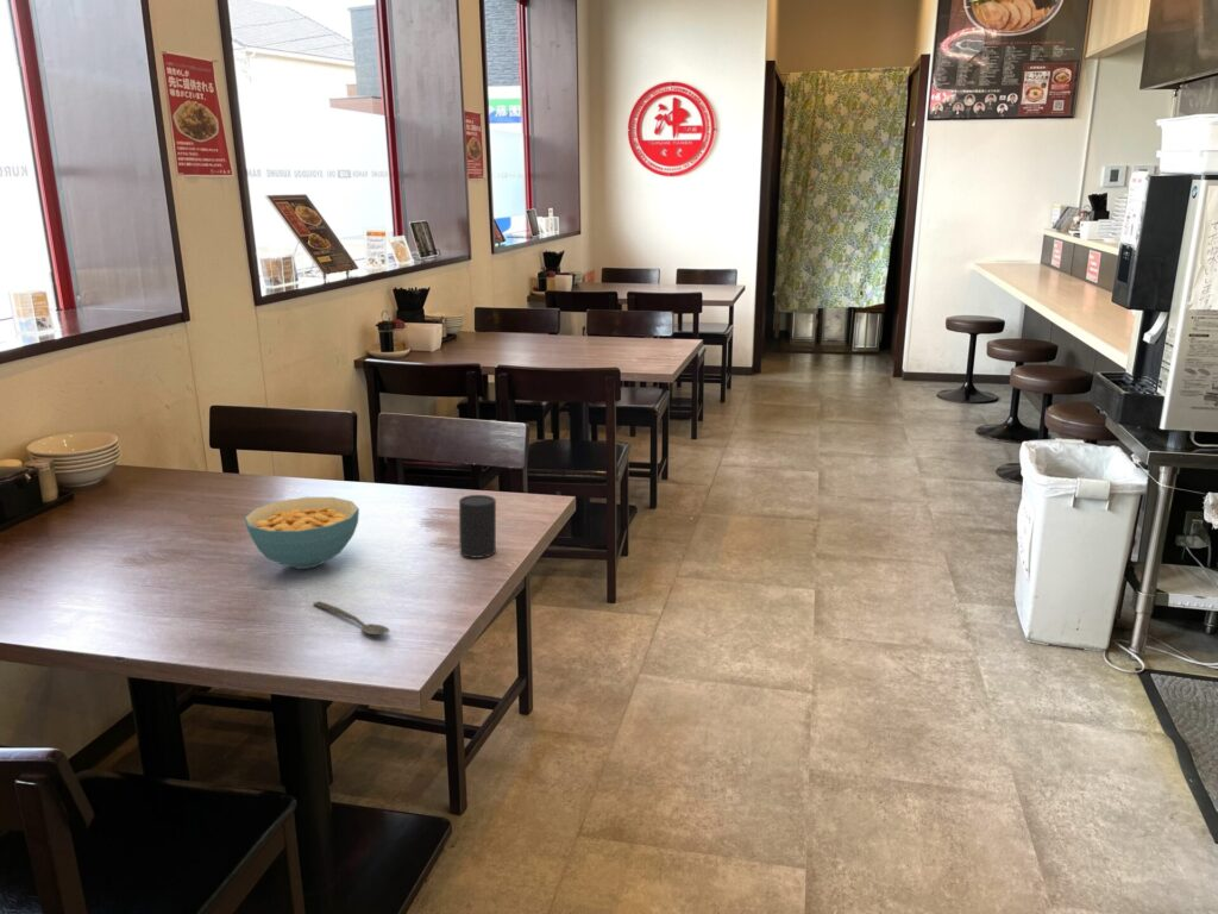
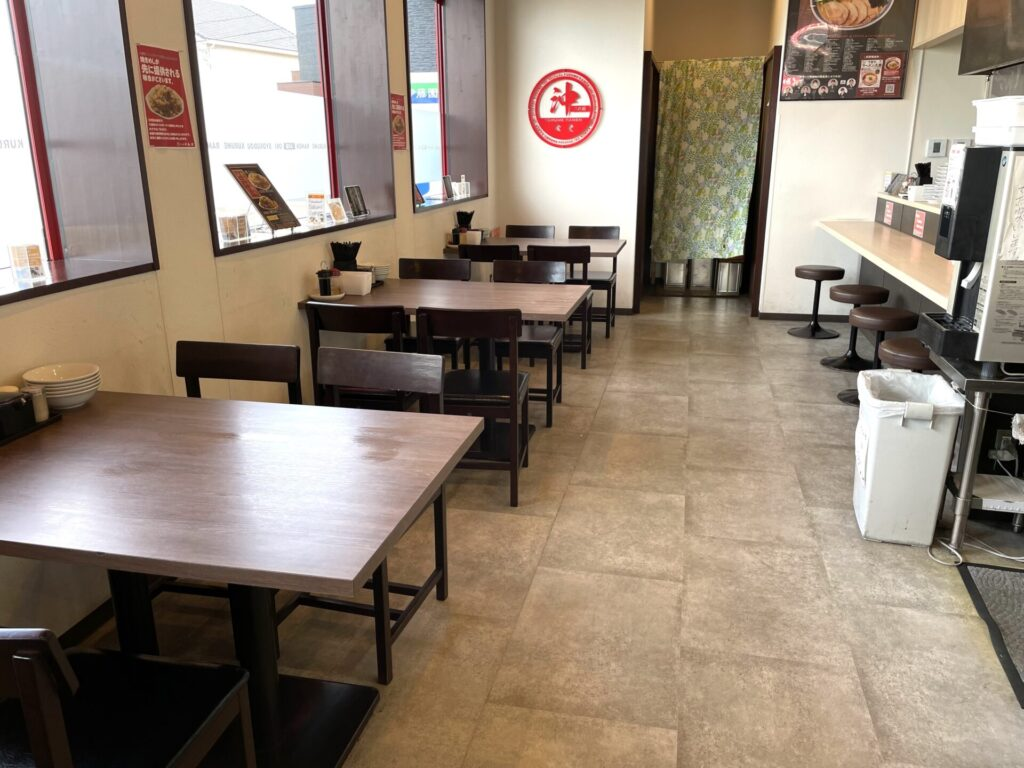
- cup [458,494,497,559]
- spoon [312,600,390,636]
- cereal bowl [244,496,360,570]
